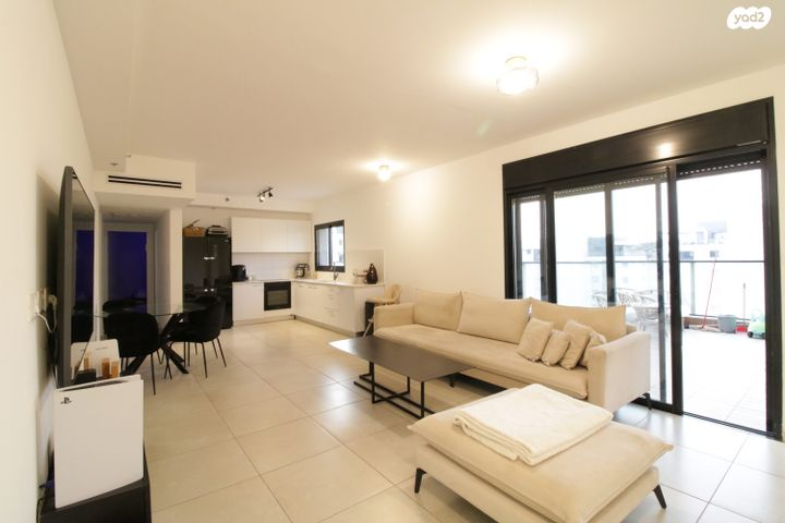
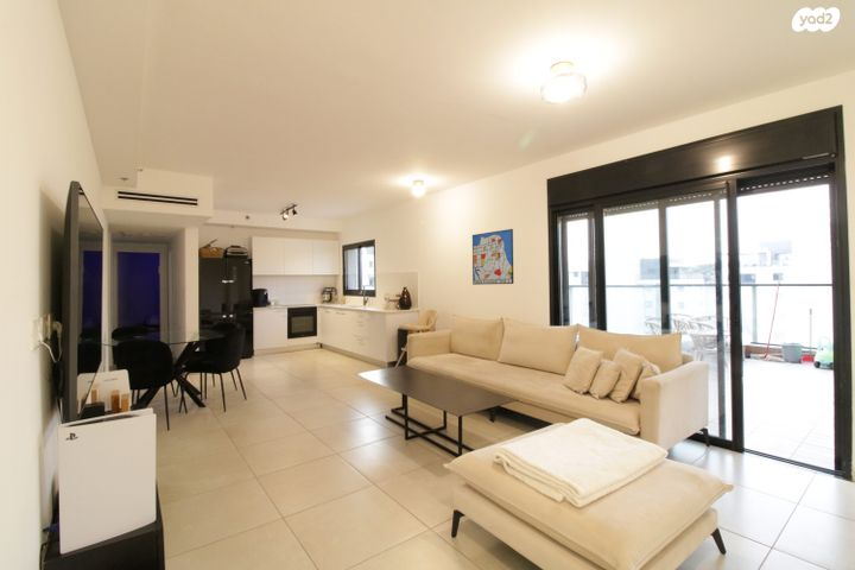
+ wall art [471,228,514,286]
